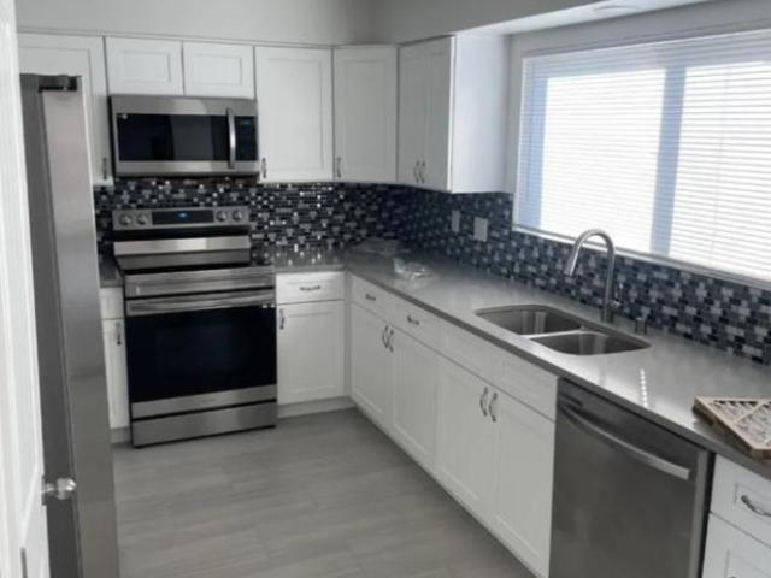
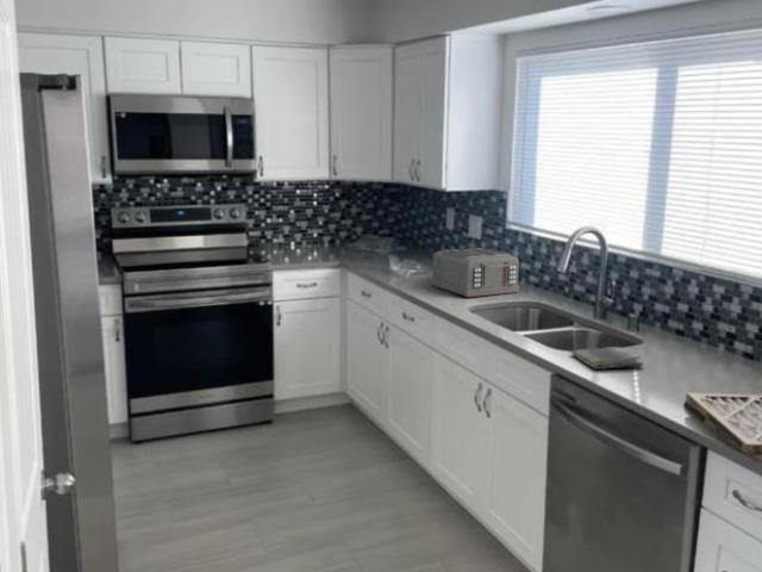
+ toaster [430,247,520,298]
+ dish towel [570,346,644,371]
